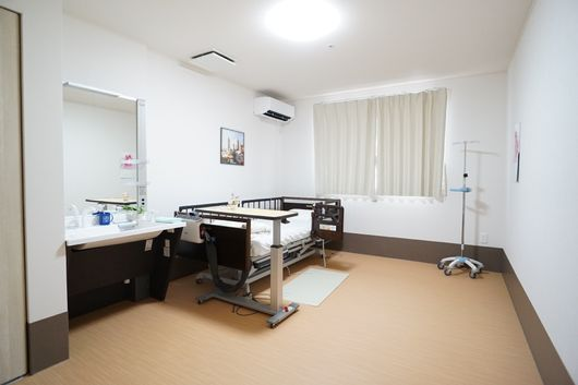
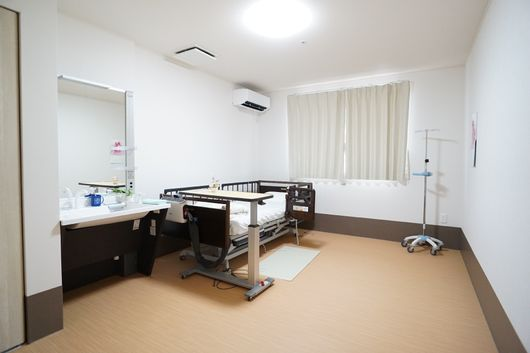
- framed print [219,127,245,167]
